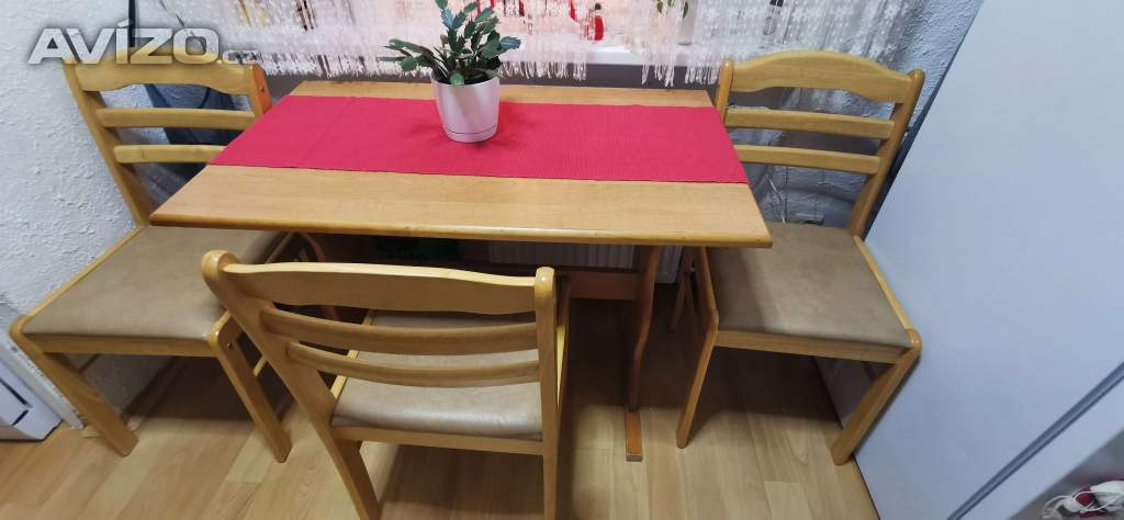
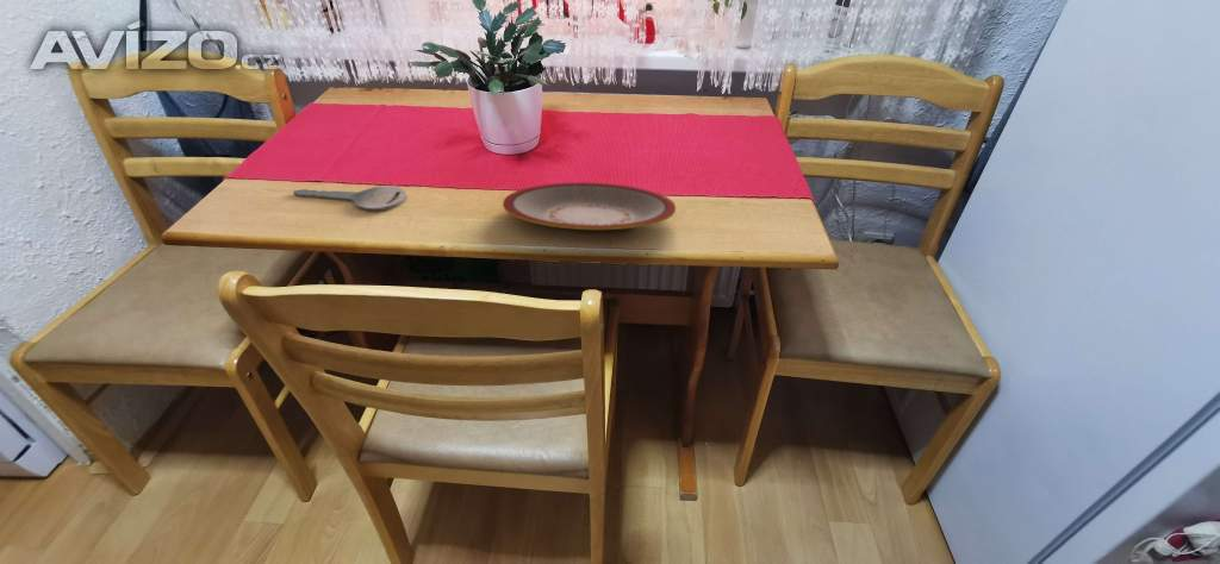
+ plate [502,181,677,231]
+ key [292,184,407,211]
